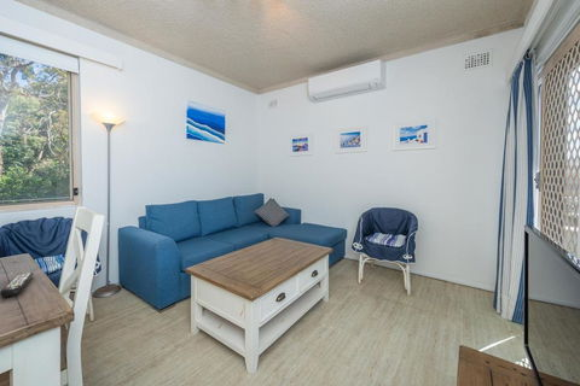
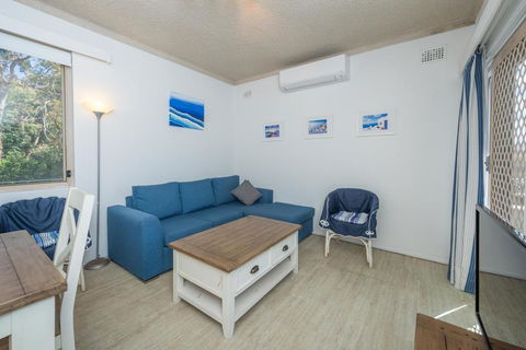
- remote control [0,271,35,299]
